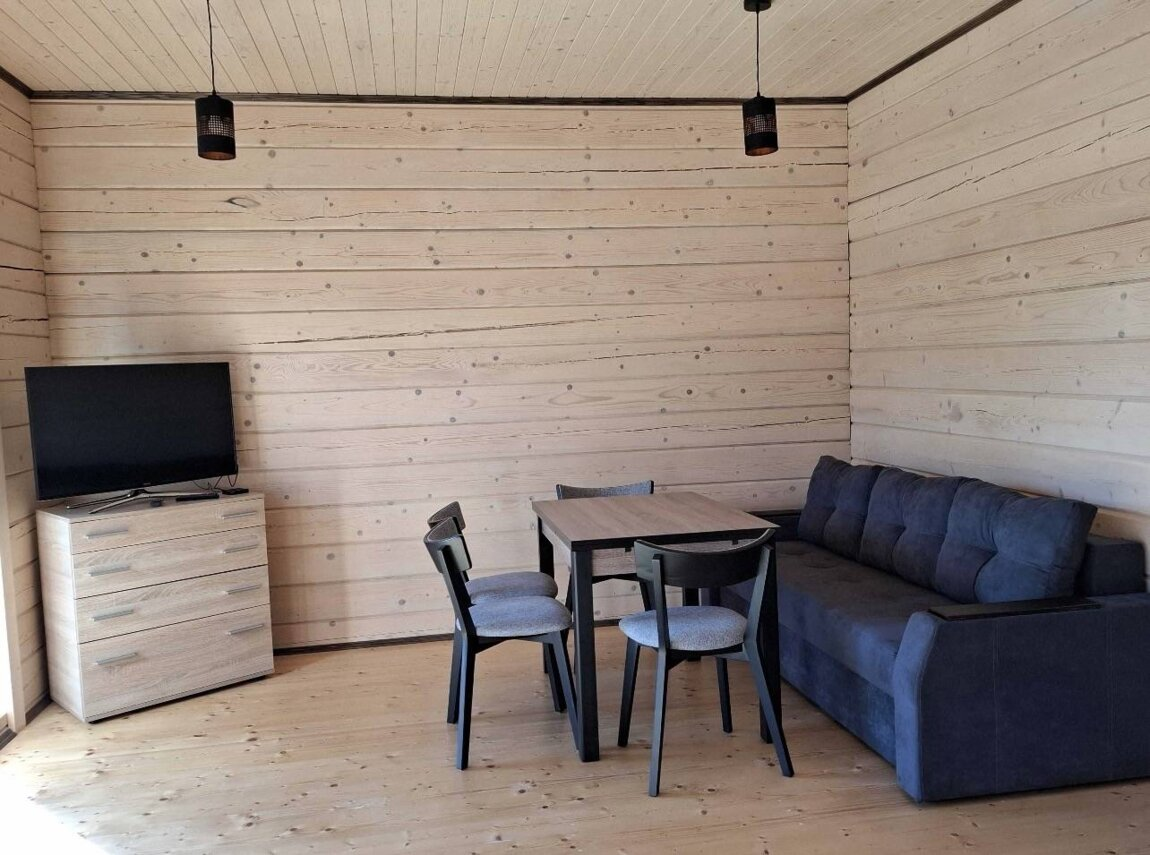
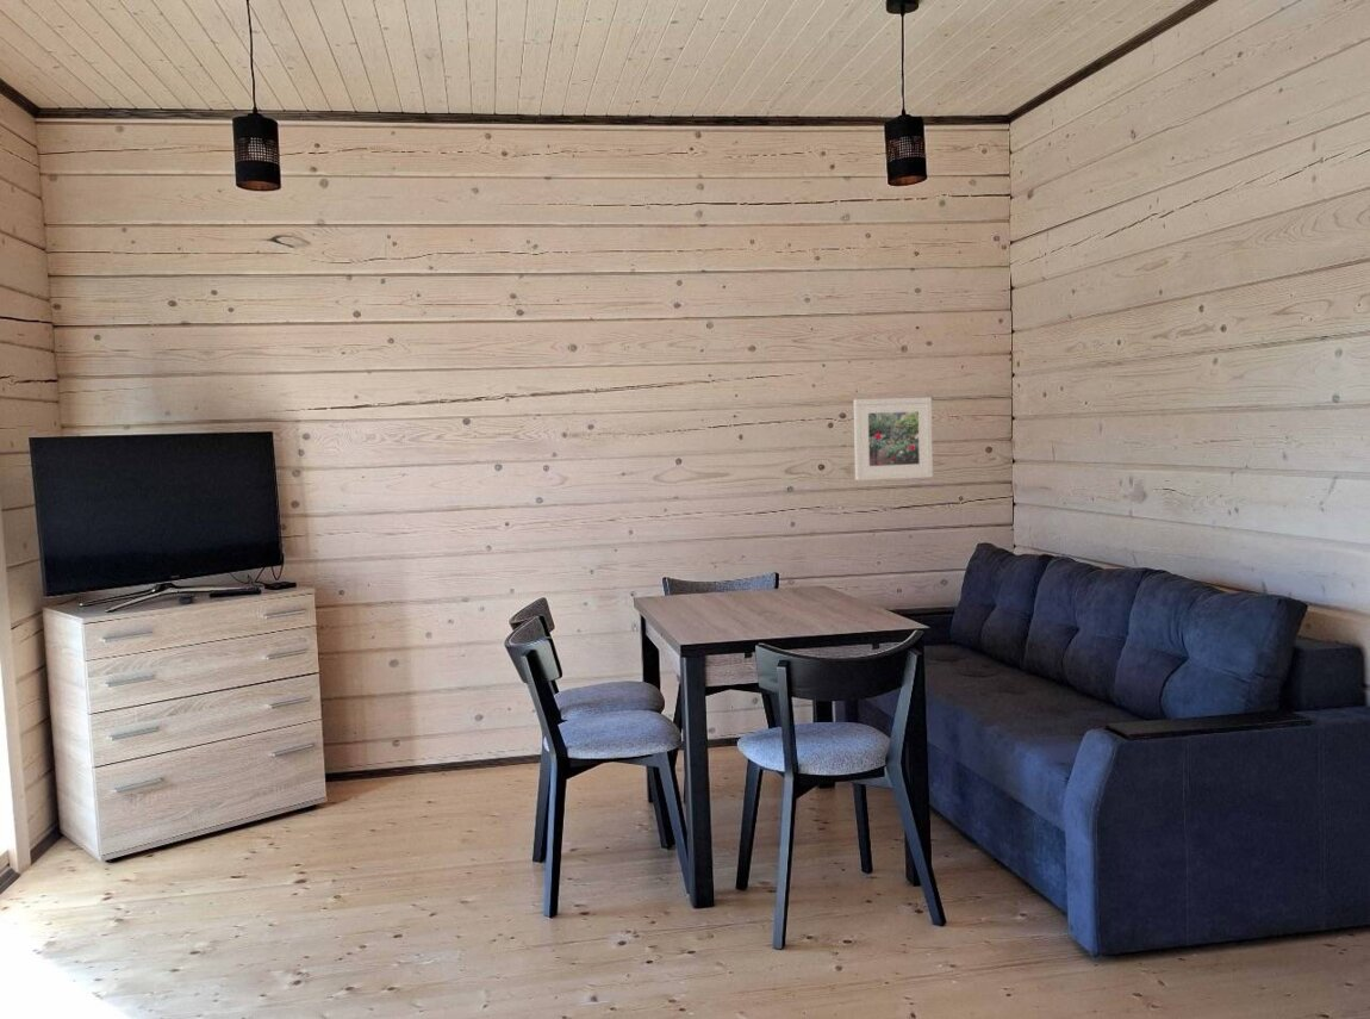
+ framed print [853,396,934,481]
